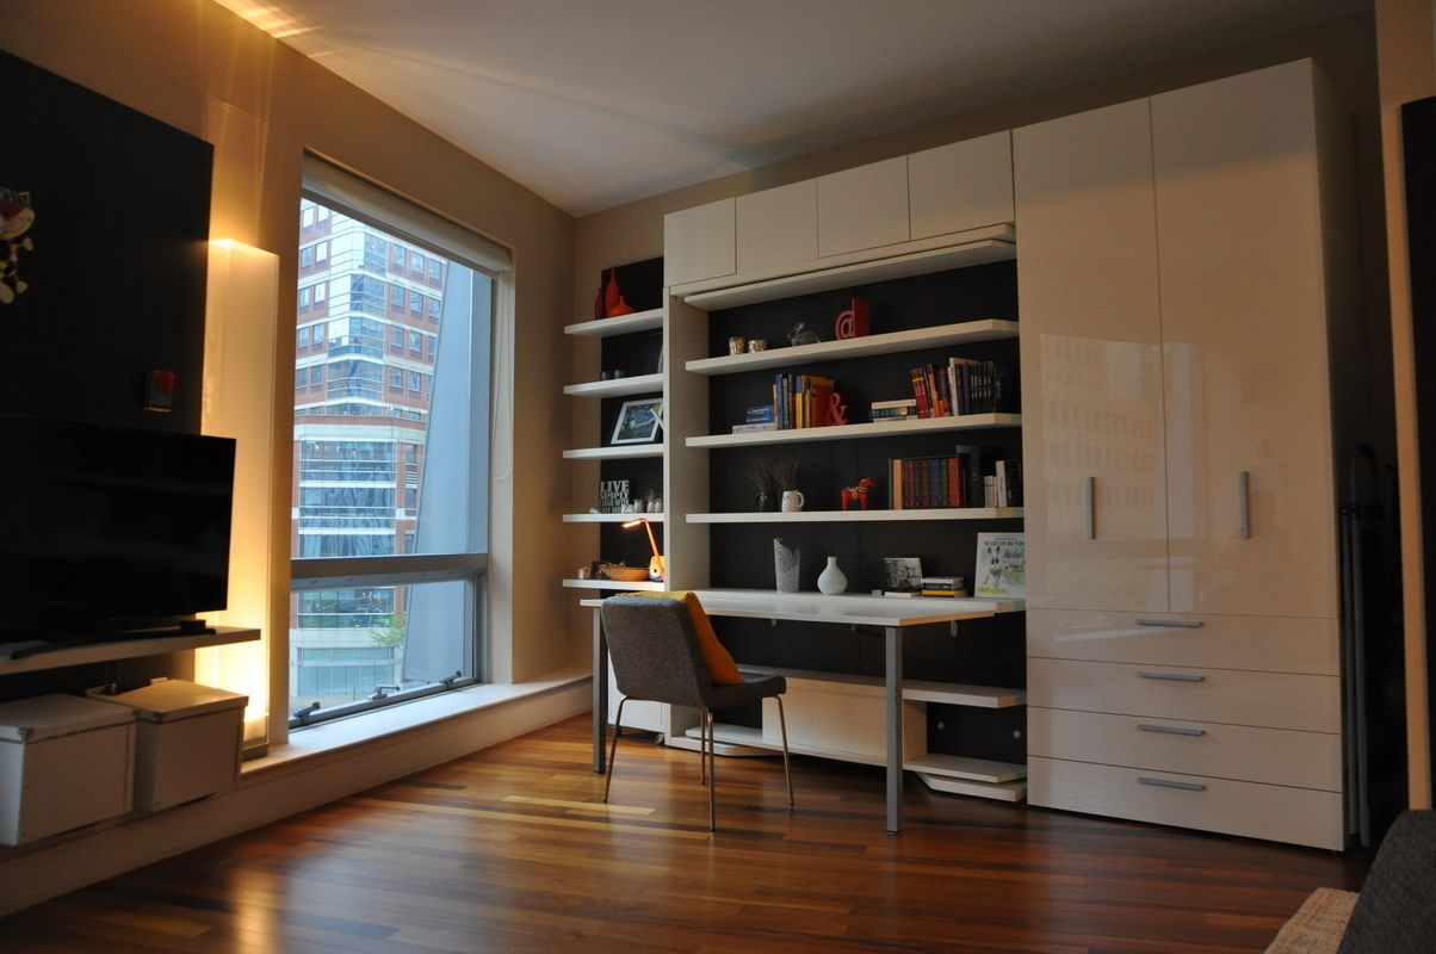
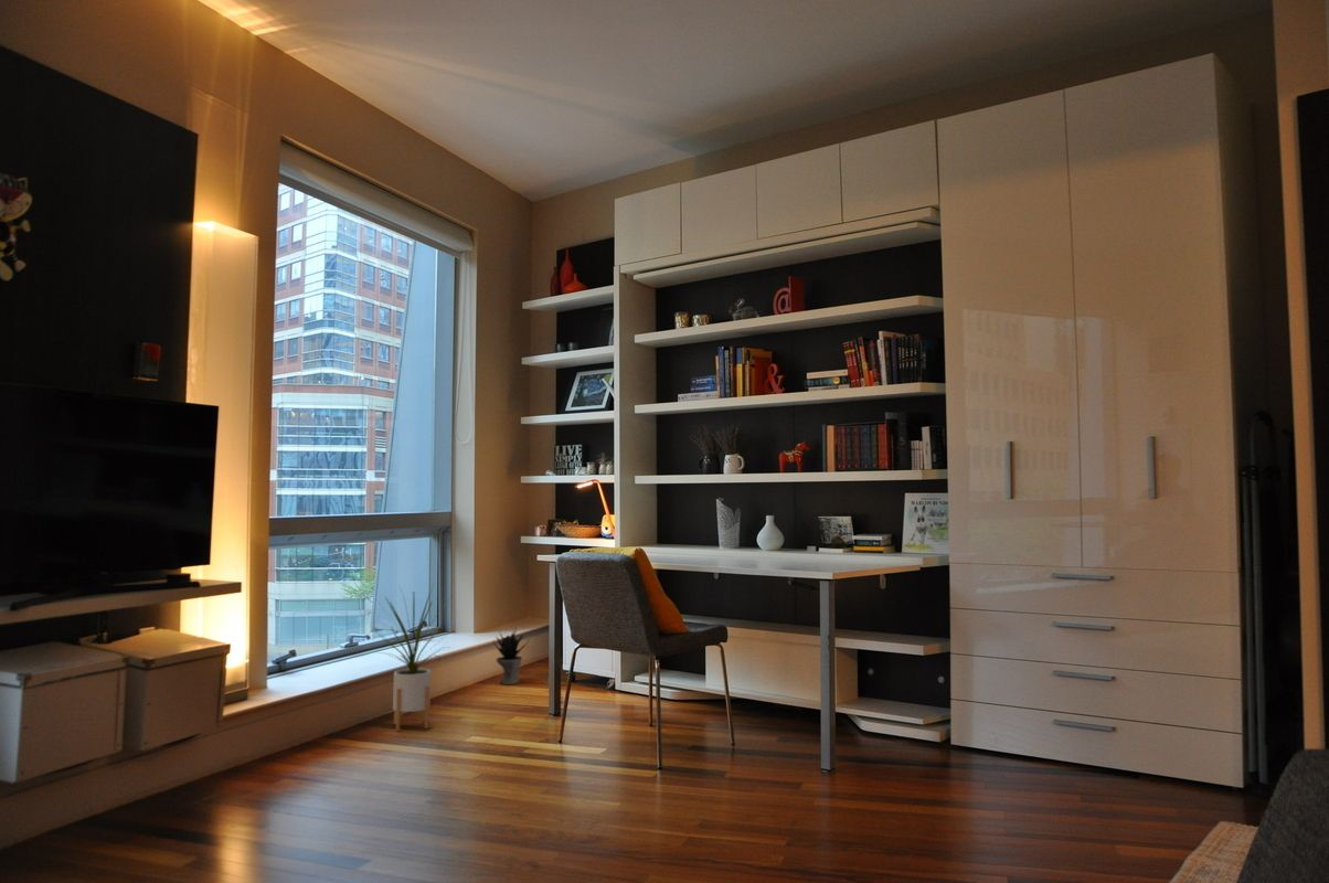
+ house plant [374,584,454,732]
+ potted plant [492,626,530,685]
